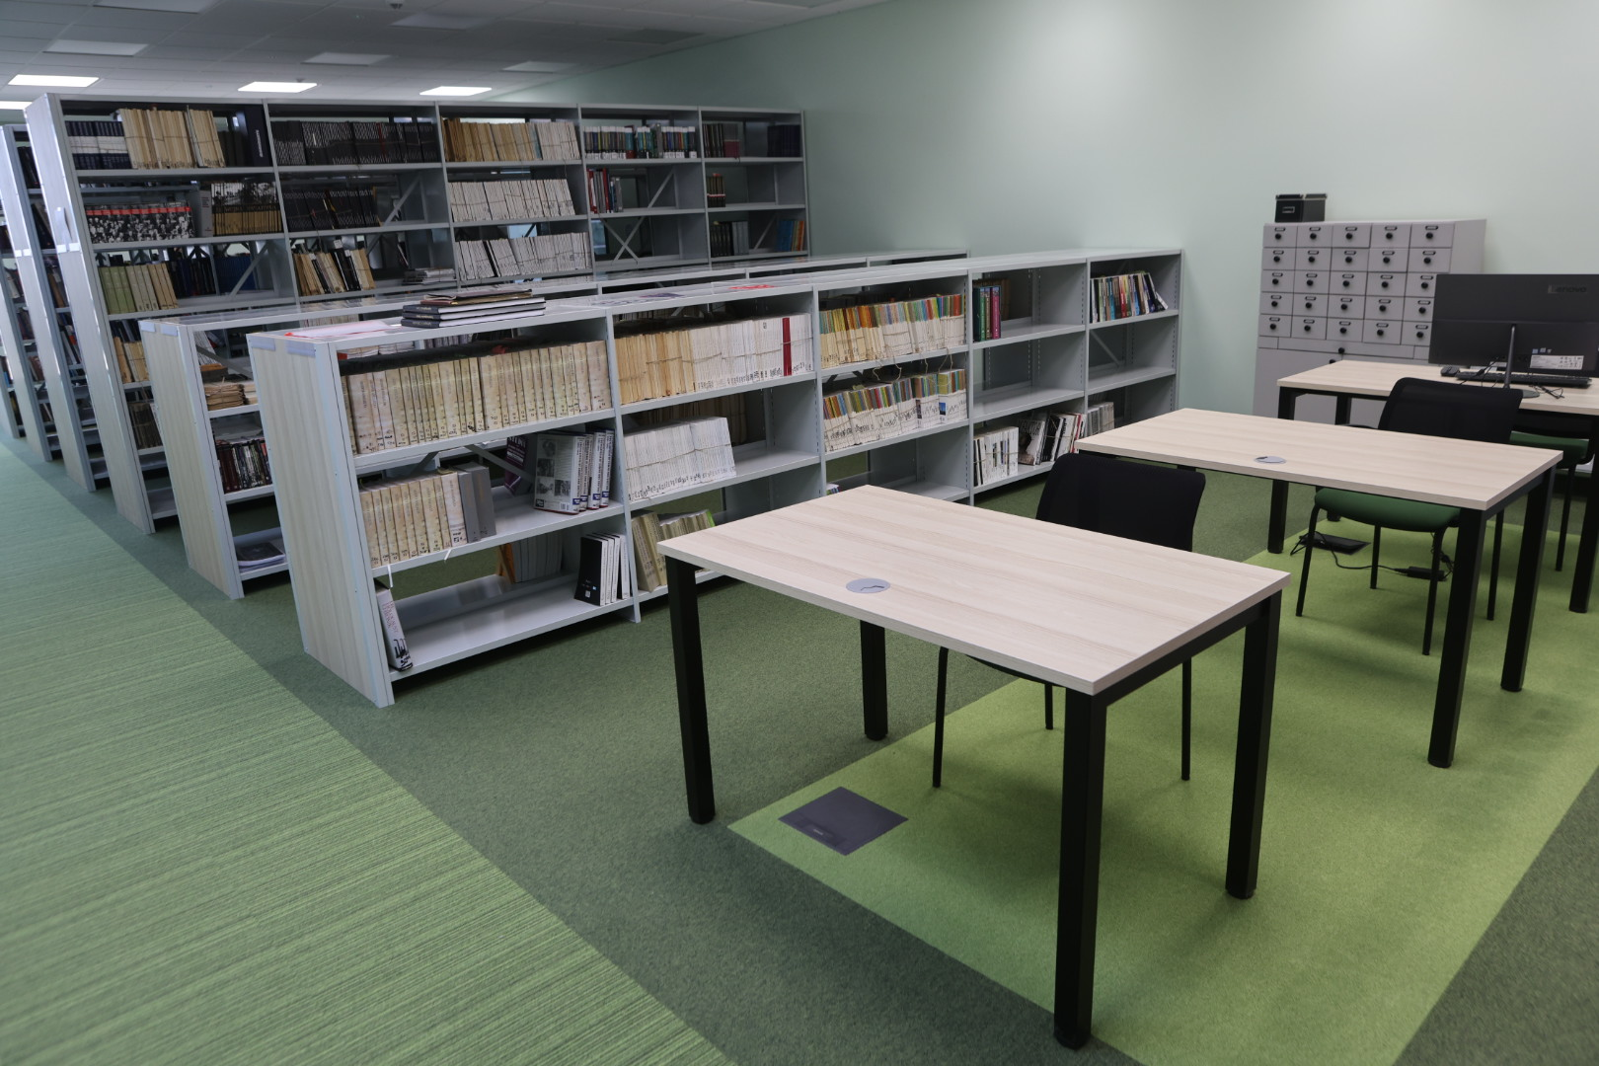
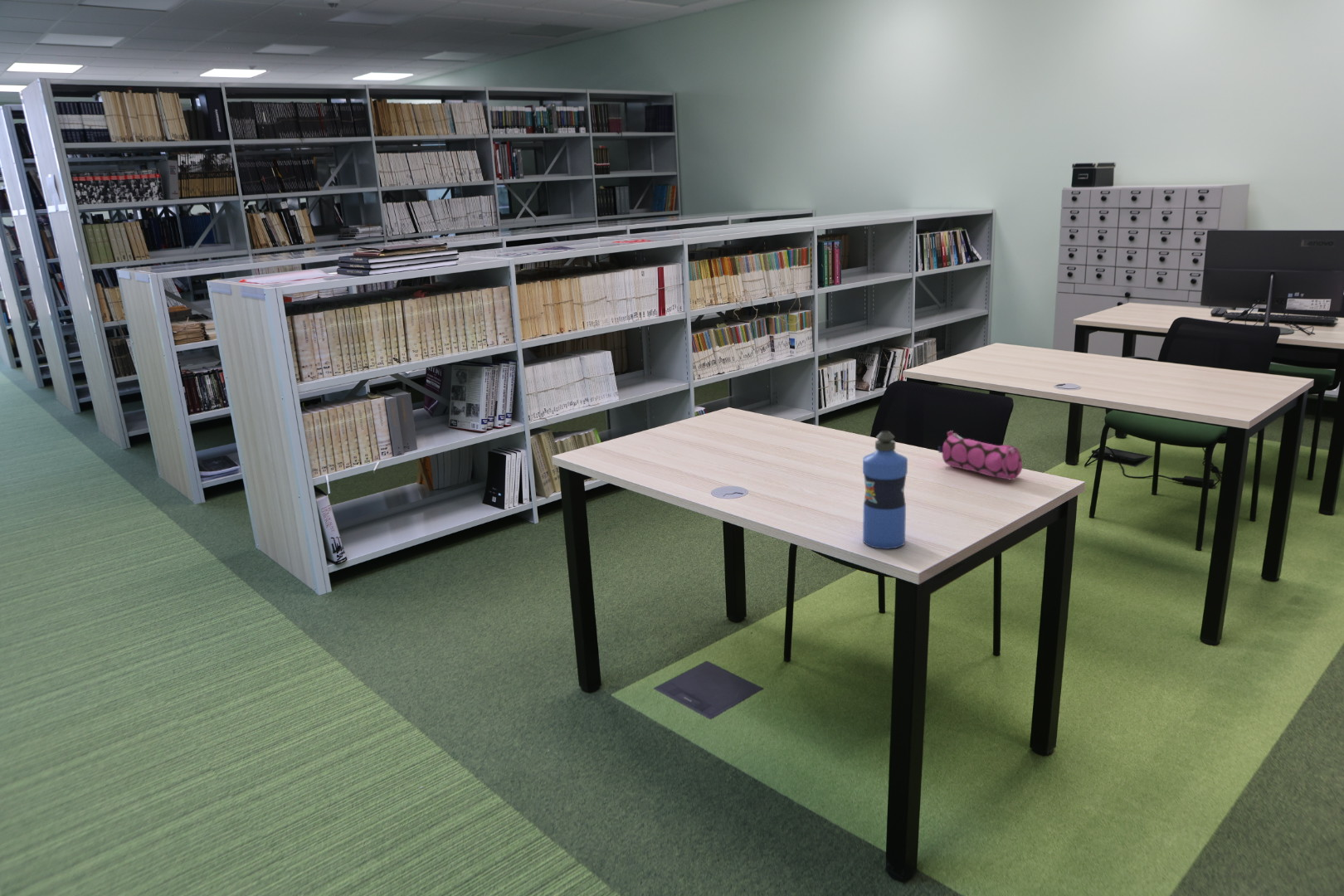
+ water bottle [862,430,908,550]
+ pencil case [937,430,1023,481]
